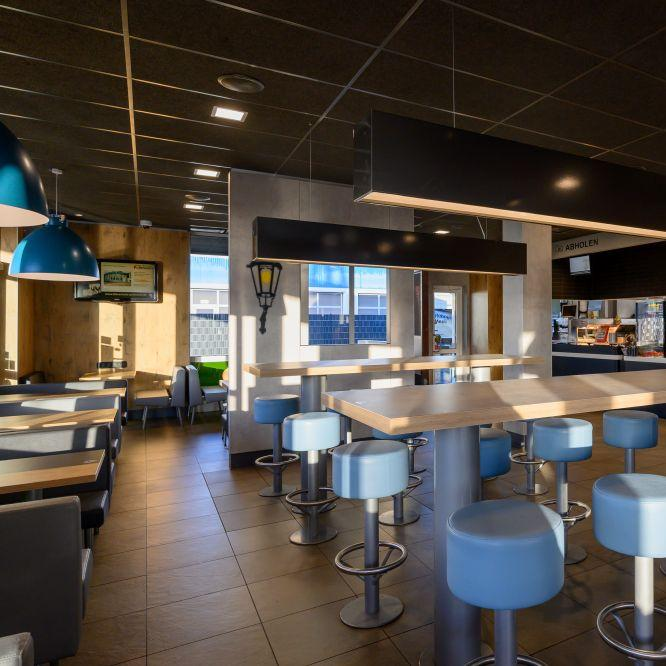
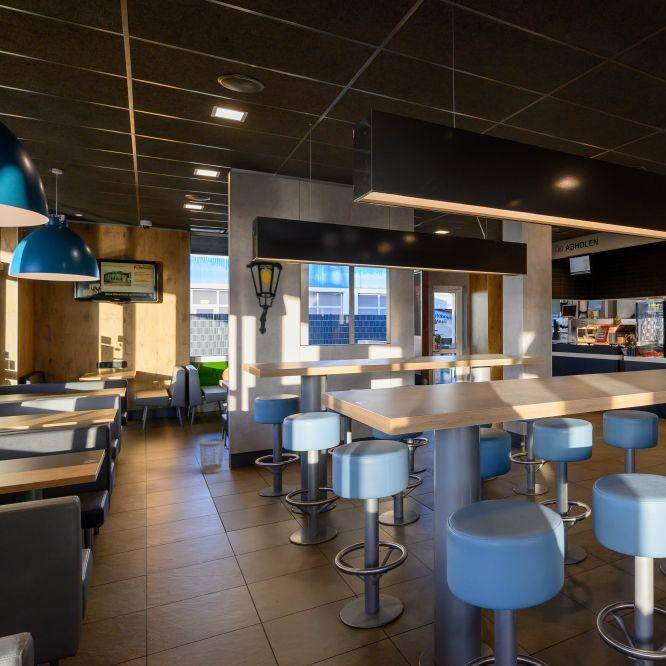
+ wastebasket [198,437,225,475]
